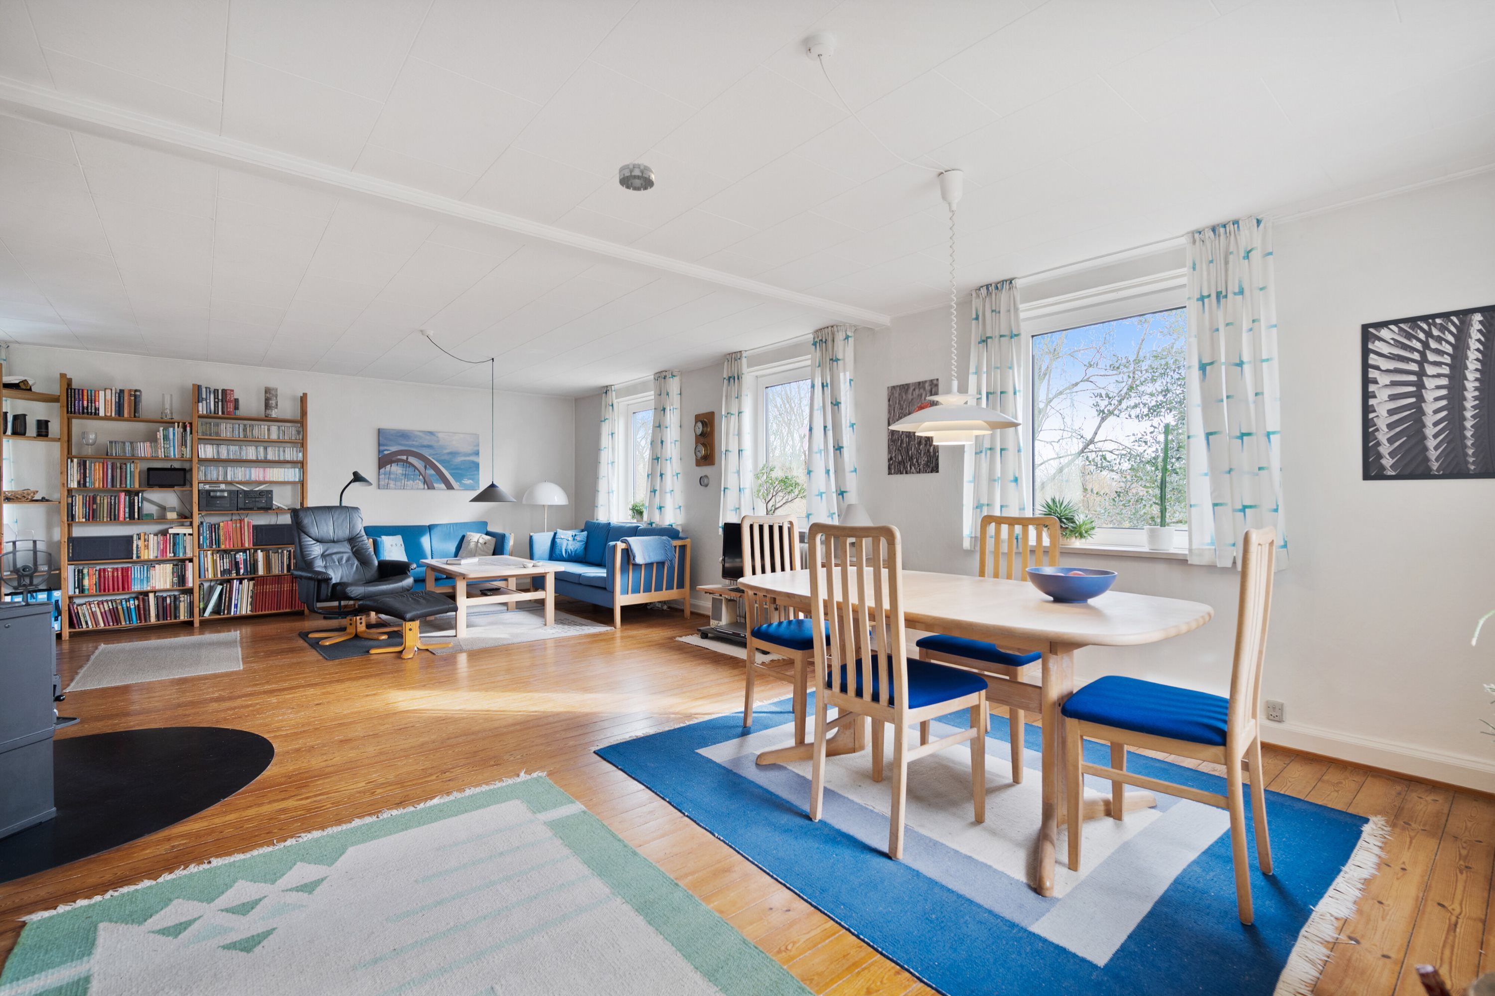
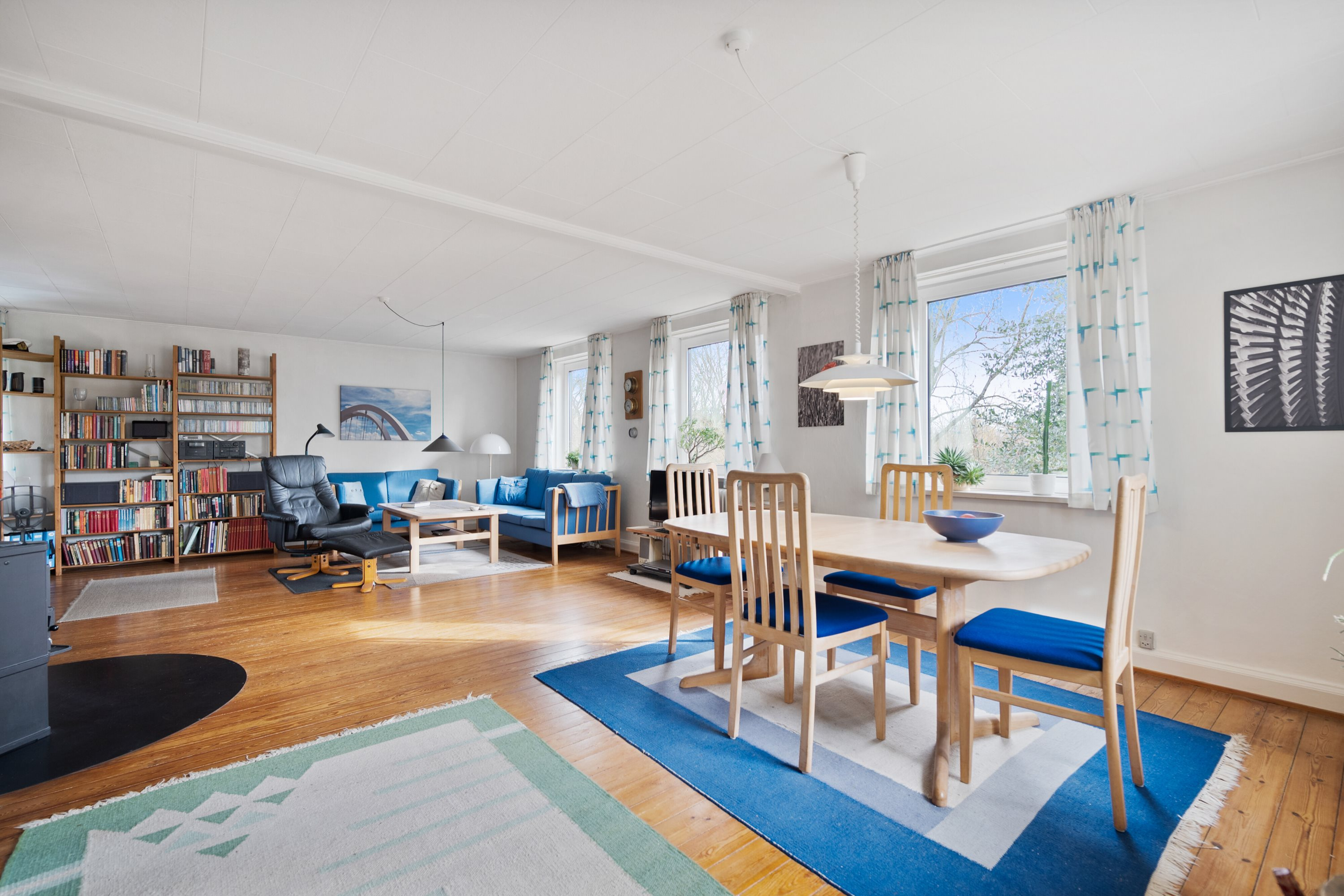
- smoke detector [618,162,655,191]
